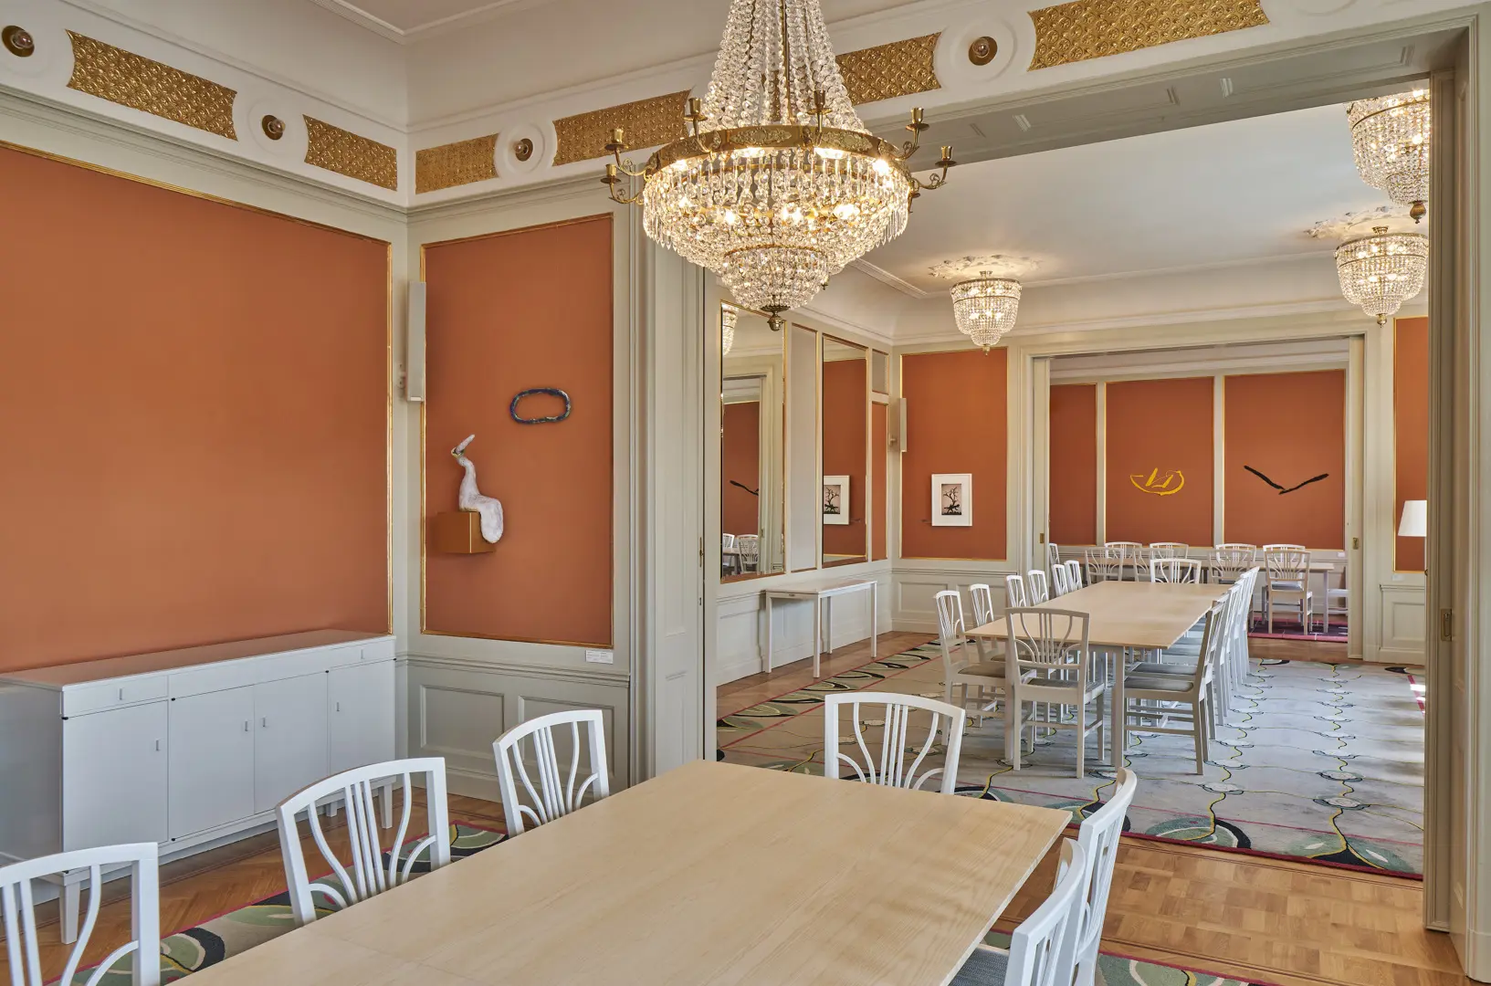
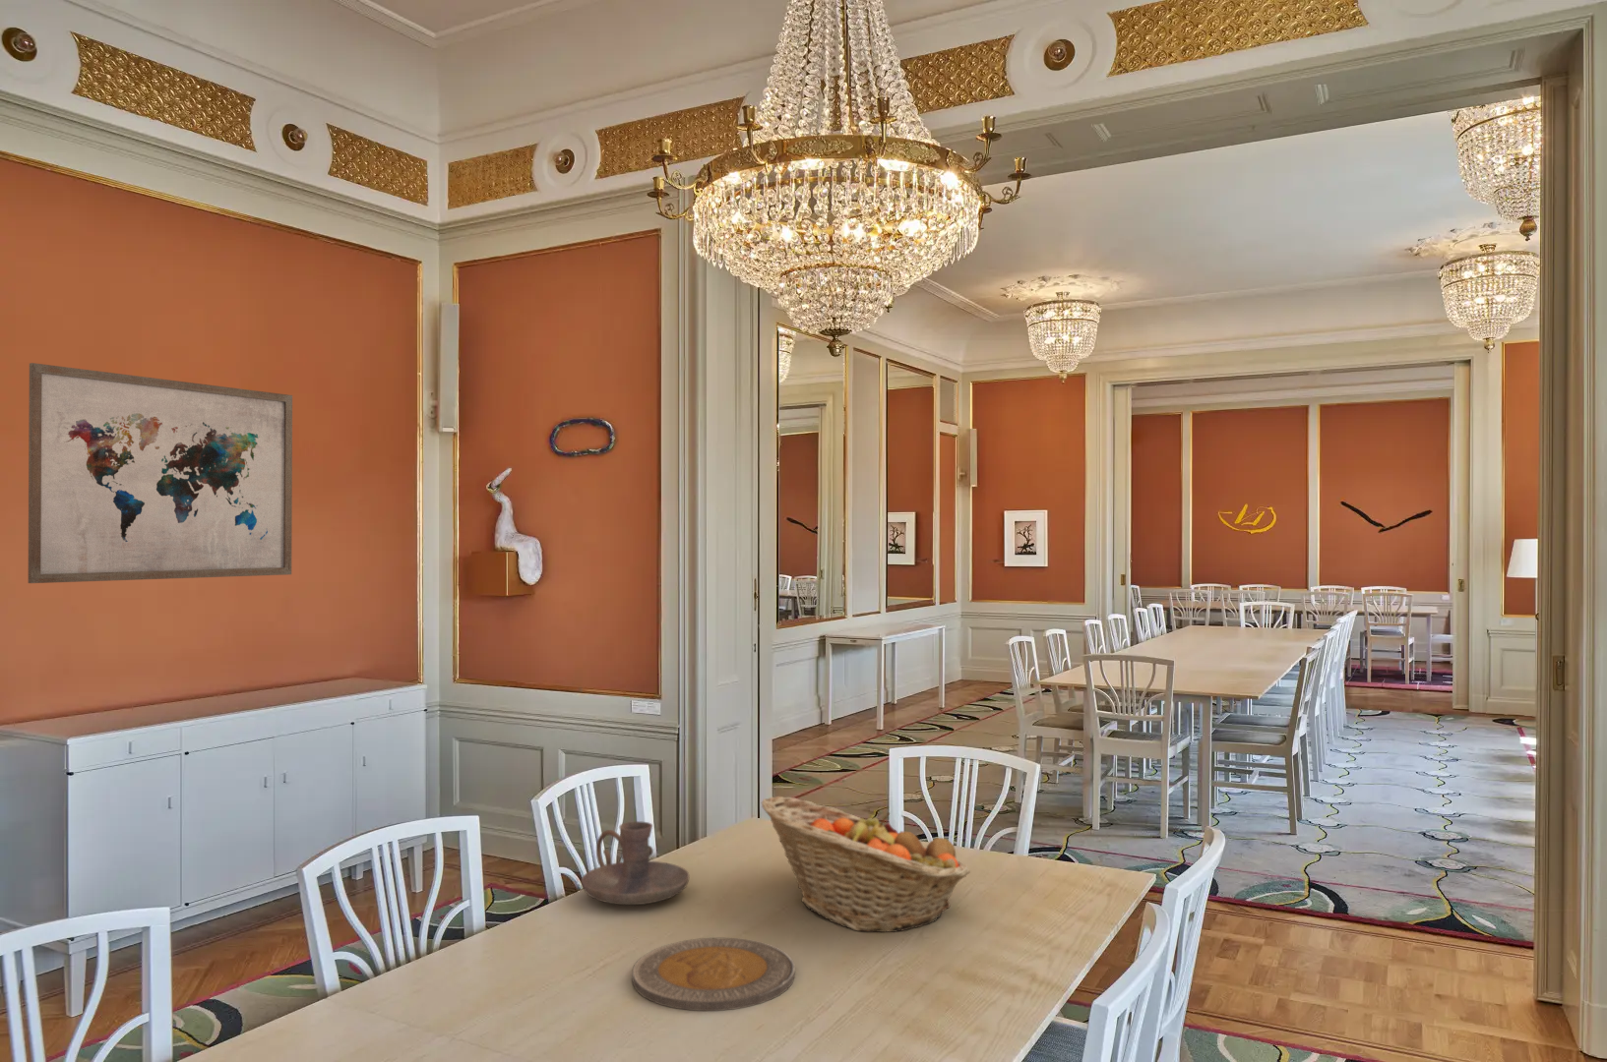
+ candle holder [581,820,690,906]
+ wall art [27,362,293,584]
+ fruit basket [760,795,971,933]
+ plate [631,938,796,1012]
